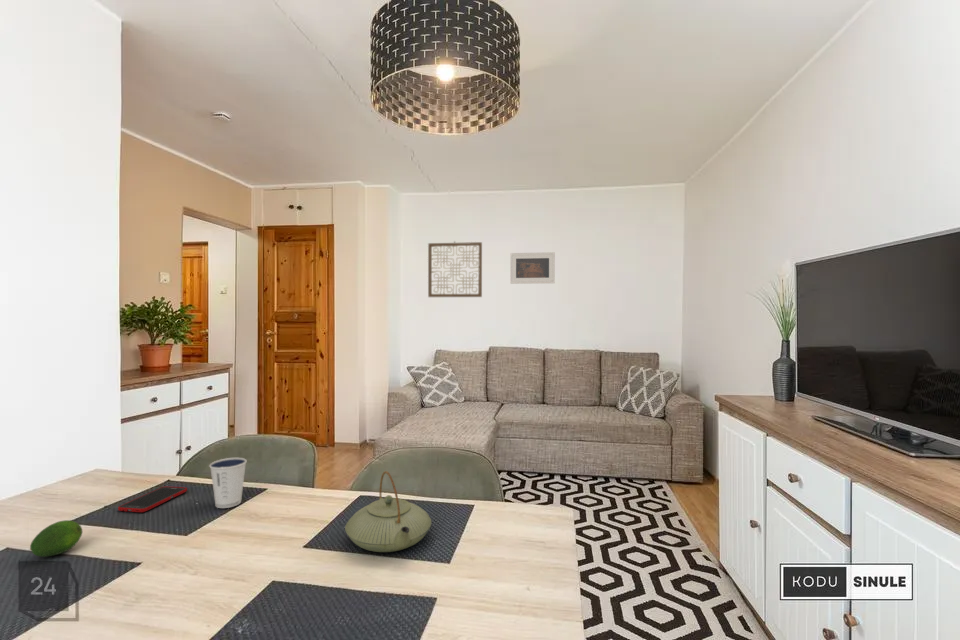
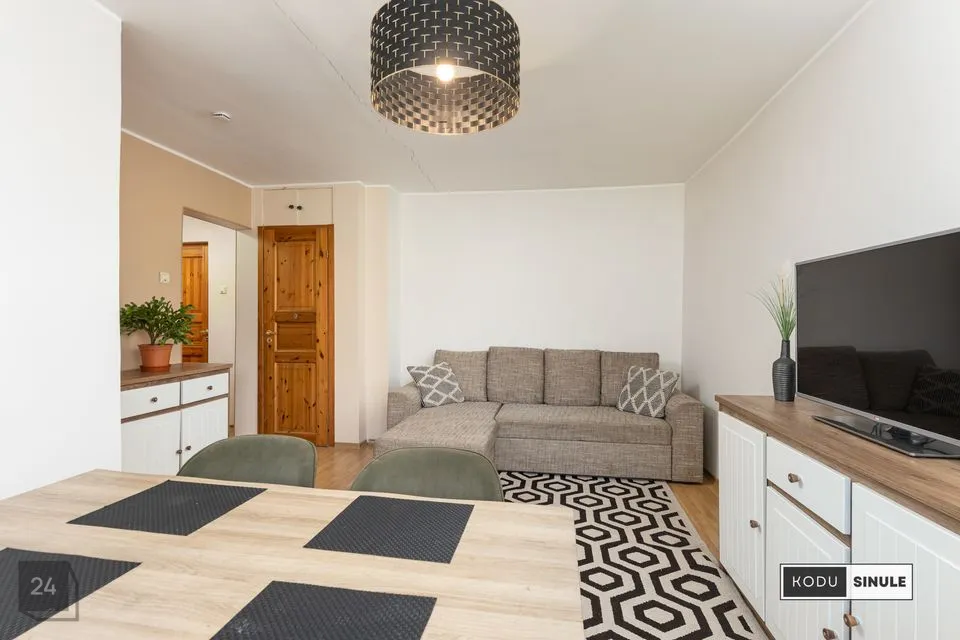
- cell phone [117,485,188,513]
- teapot [344,470,432,553]
- wall art [427,240,483,298]
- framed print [509,251,556,285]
- dixie cup [208,457,248,509]
- fruit [29,519,83,558]
